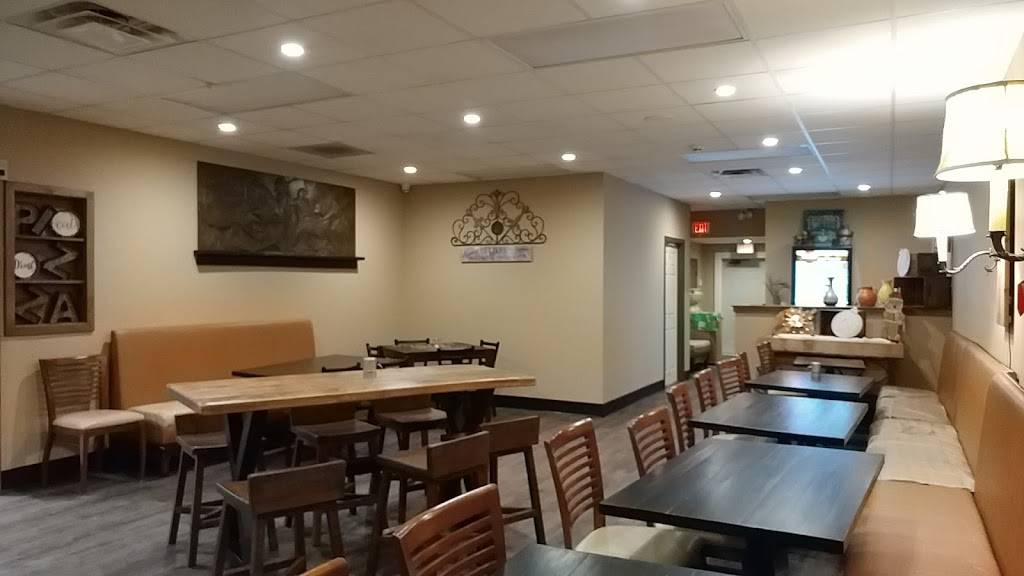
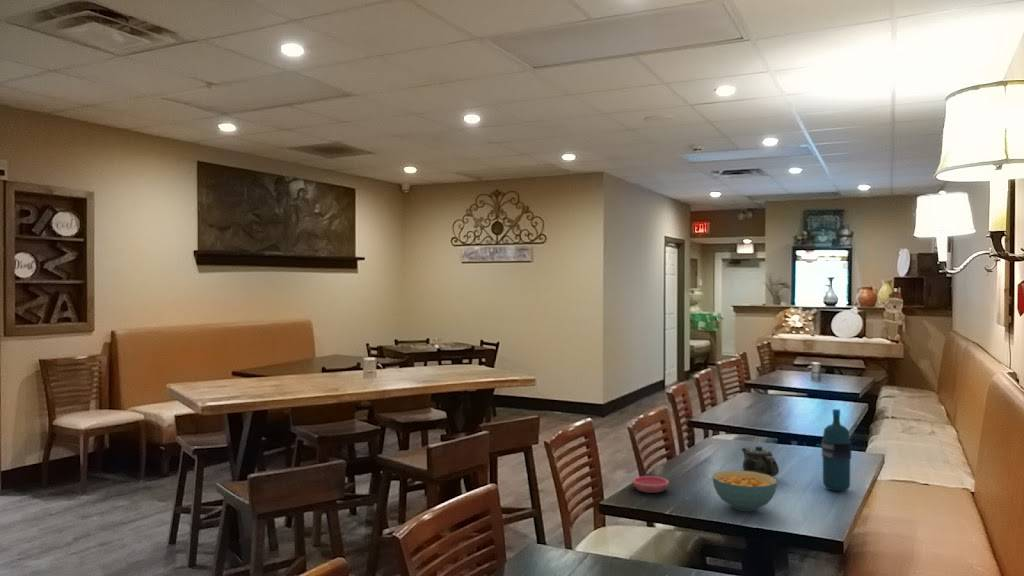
+ saucer [631,475,670,494]
+ chinaware [741,444,780,477]
+ cereal bowl [712,469,777,512]
+ water bottle [821,408,852,492]
